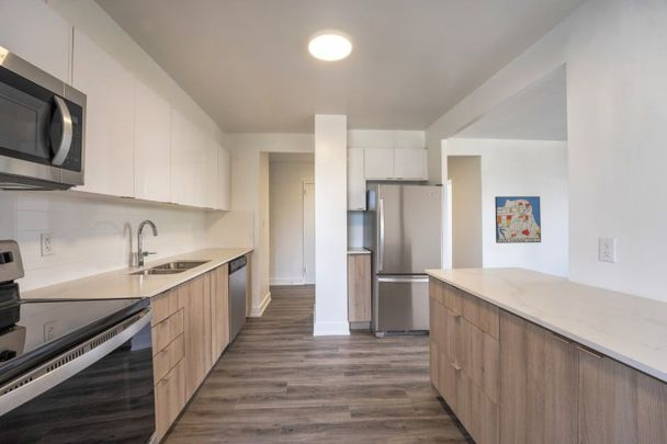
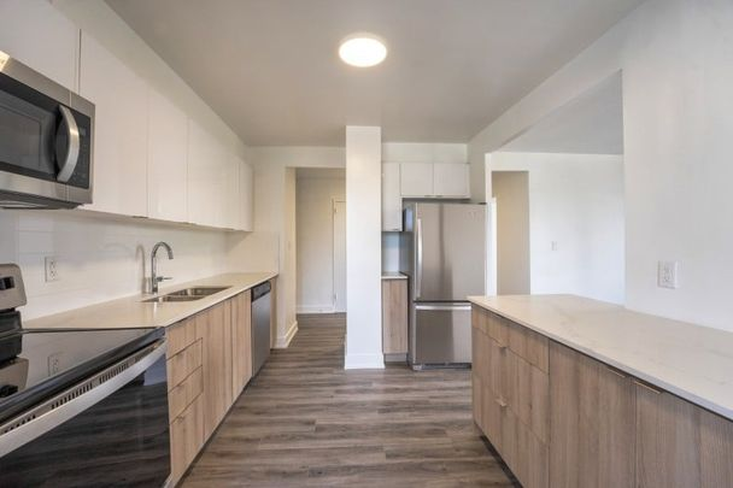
- wall art [494,195,542,244]
